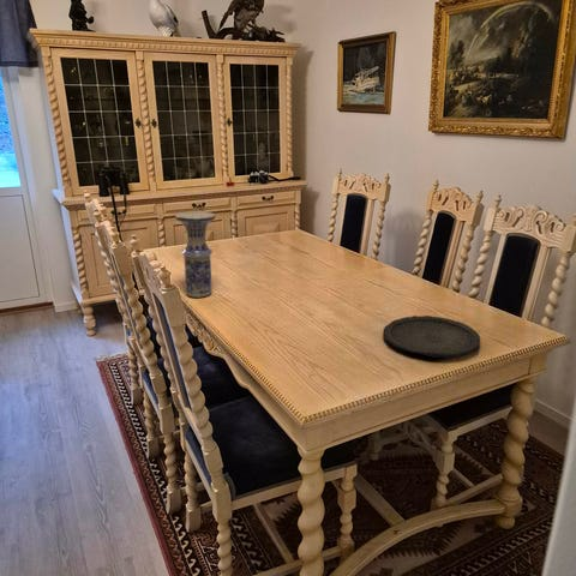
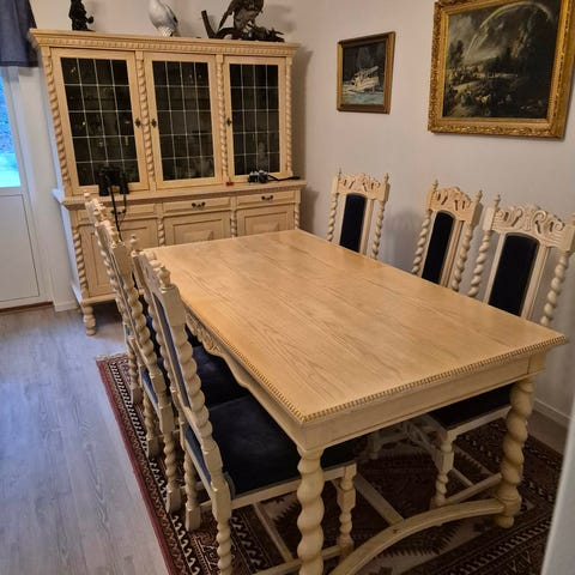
- vase [174,210,217,299]
- plate [382,314,481,359]
